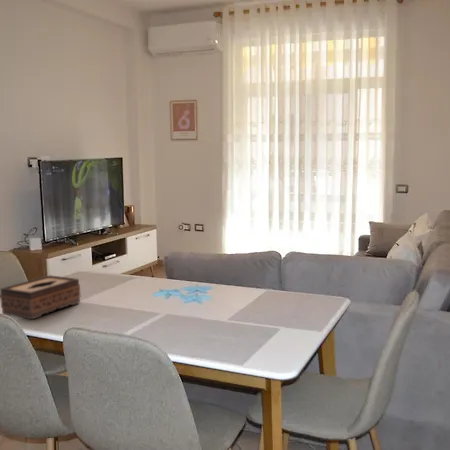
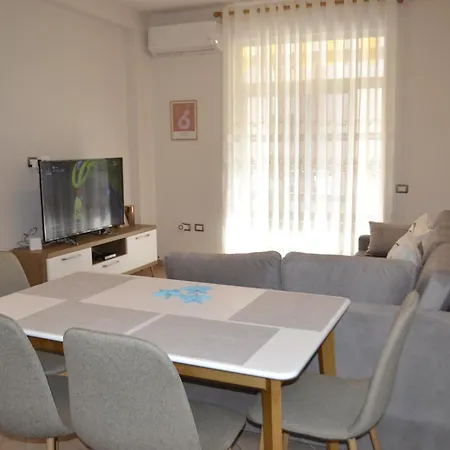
- tissue box [0,274,81,320]
